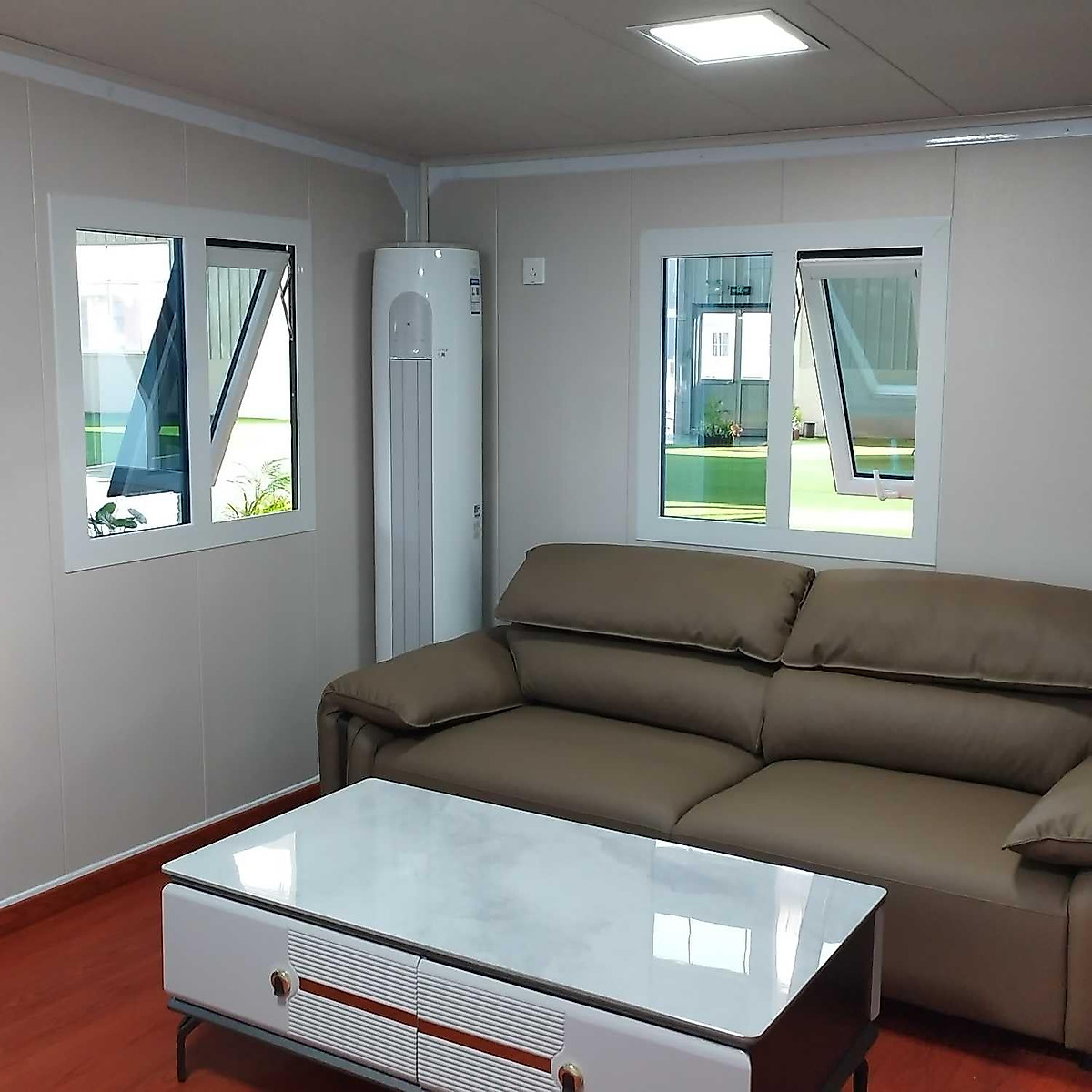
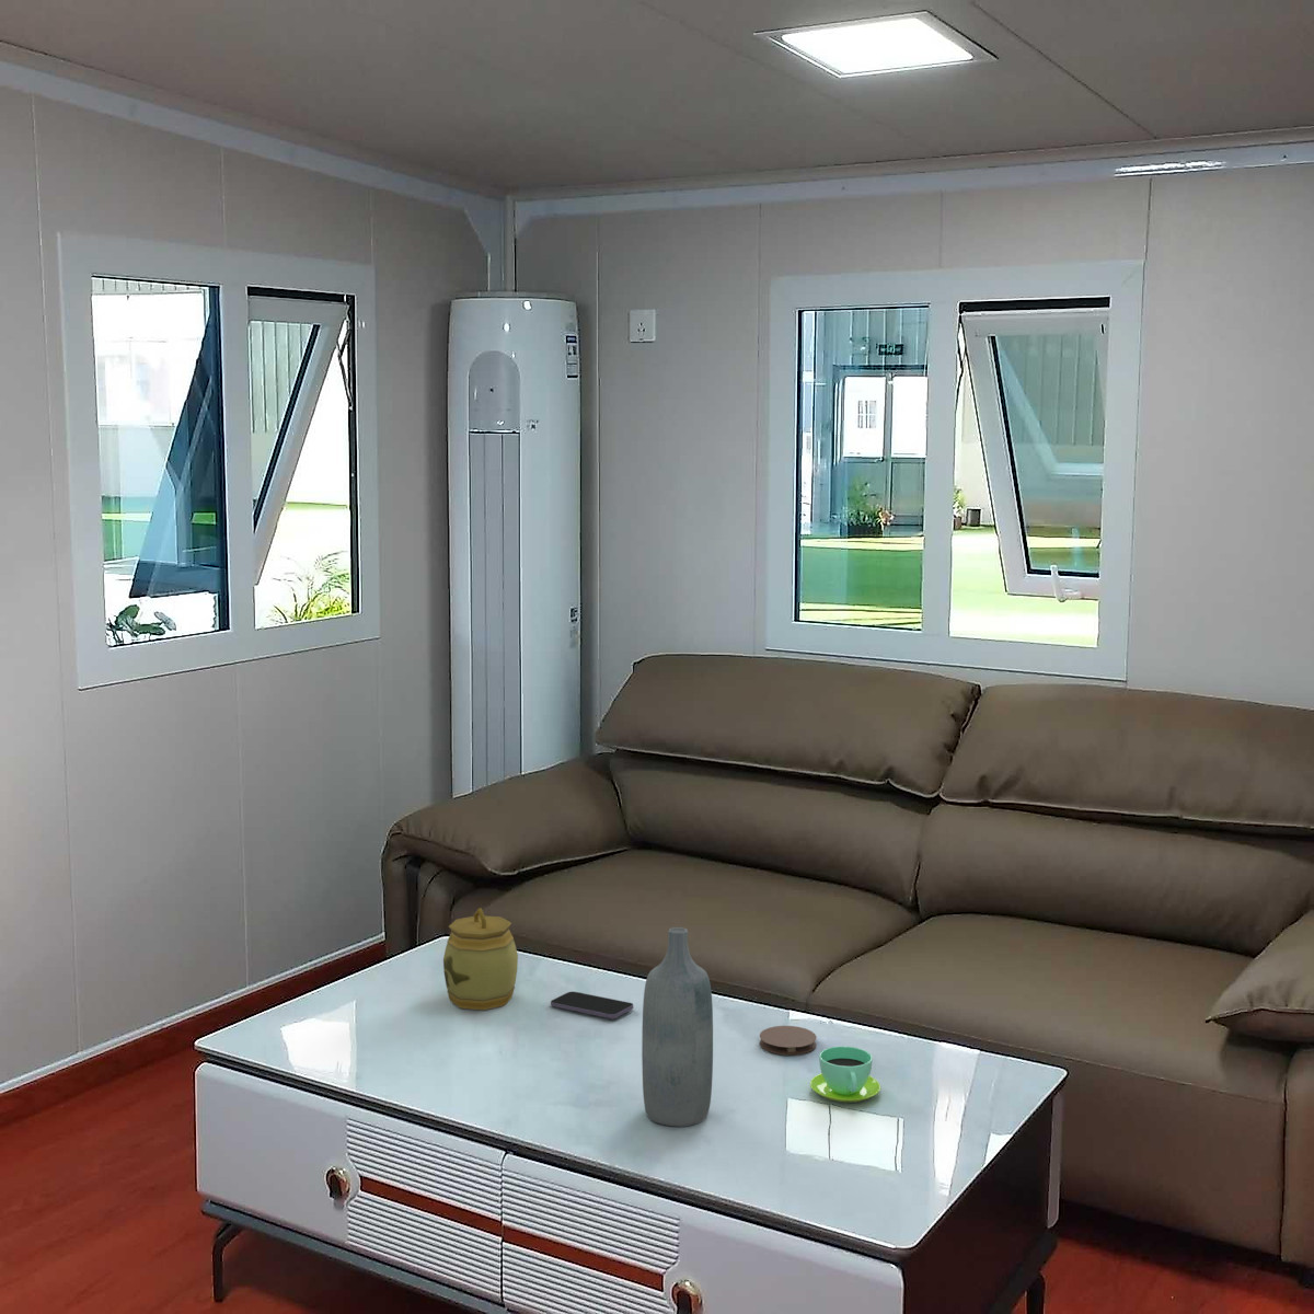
+ cup [809,1046,882,1103]
+ smartphone [550,992,634,1020]
+ coaster [759,1025,818,1055]
+ bottle [640,927,714,1127]
+ jar [443,906,519,1011]
